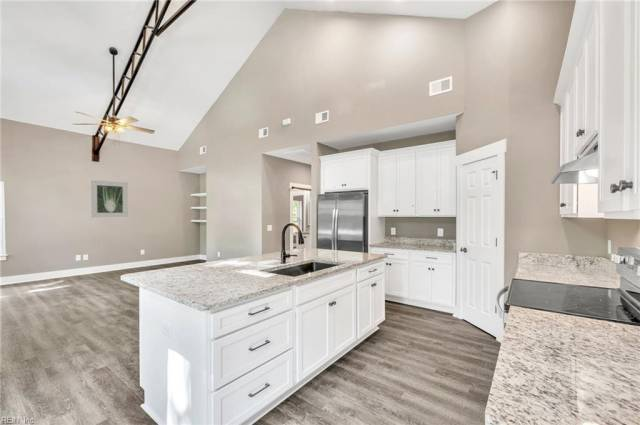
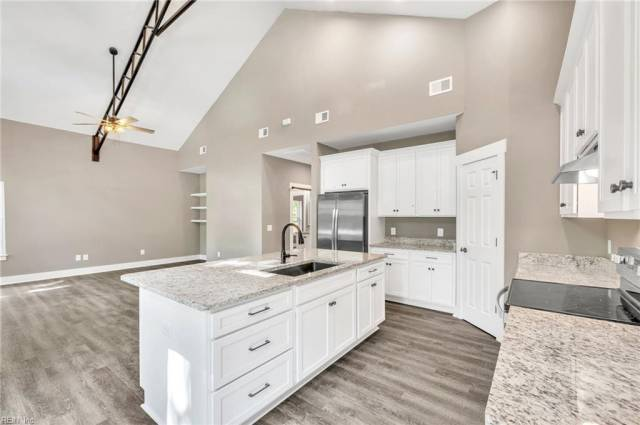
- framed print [90,179,129,218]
